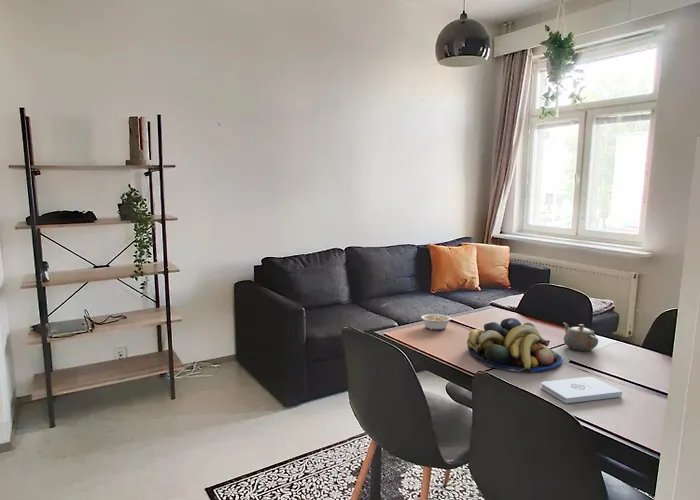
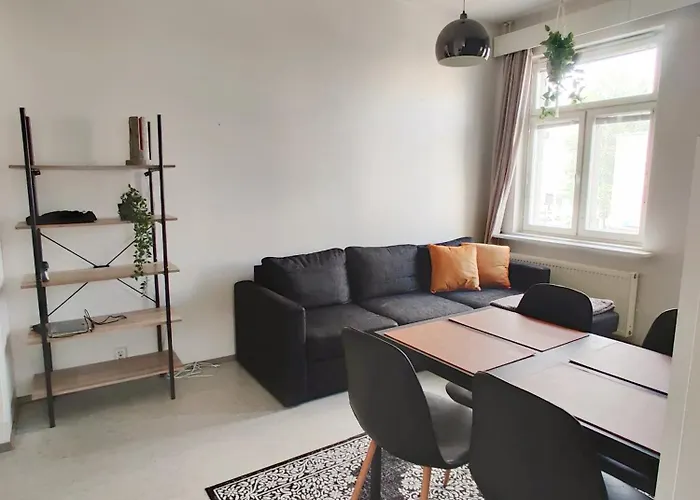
- legume [415,312,452,331]
- fruit bowl [466,317,563,373]
- notepad [540,376,623,404]
- teapot [563,322,599,352]
